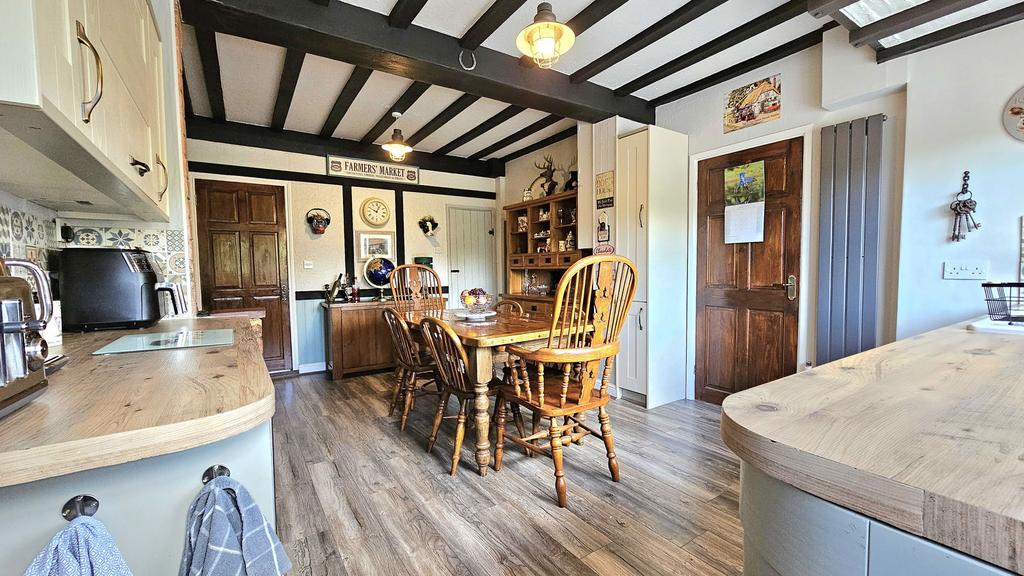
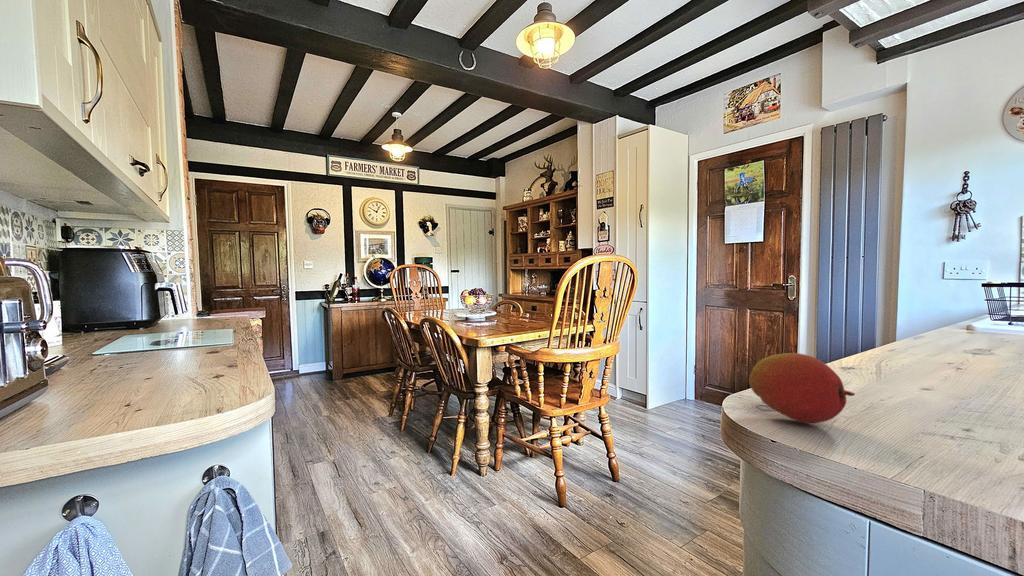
+ fruit [748,352,856,424]
